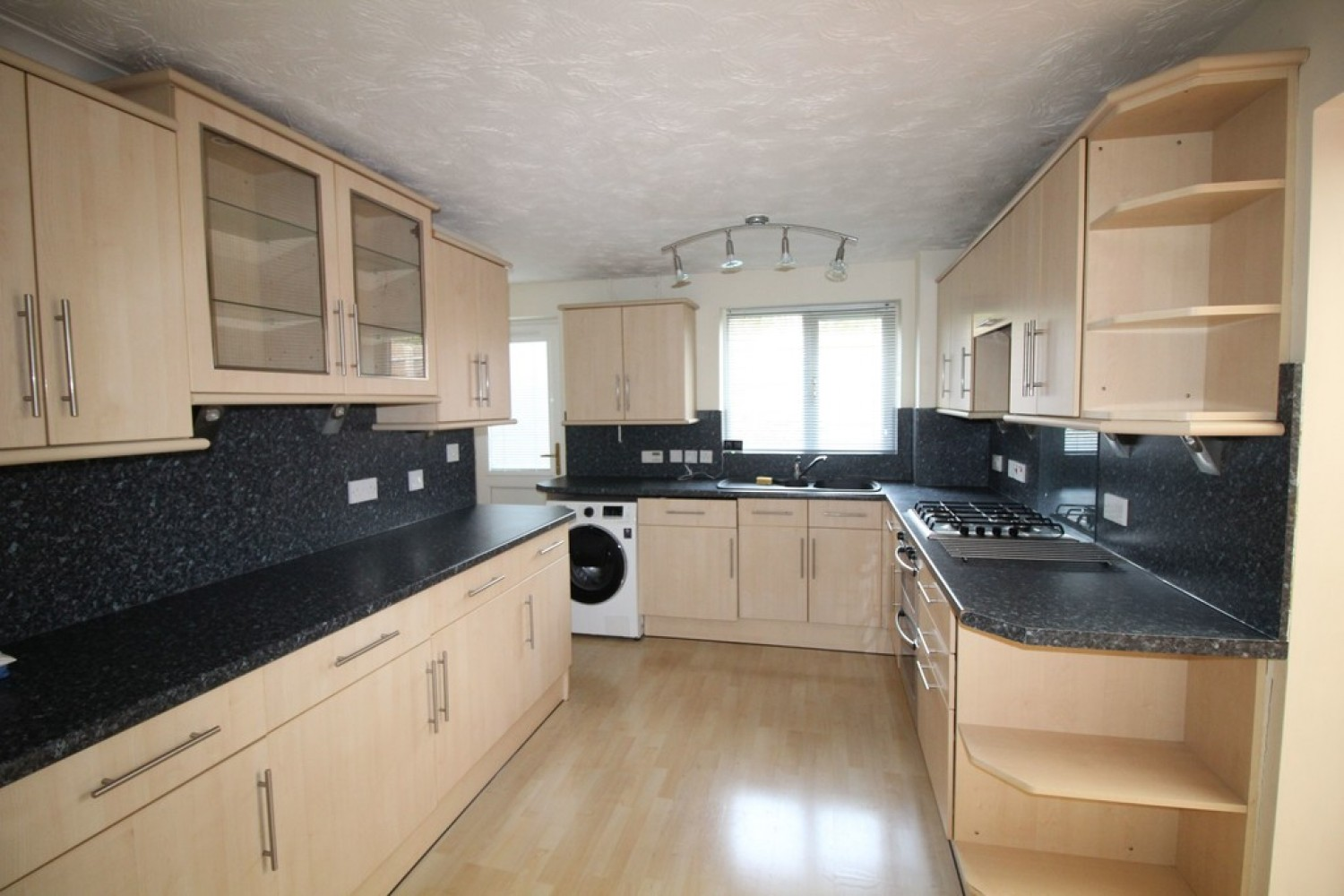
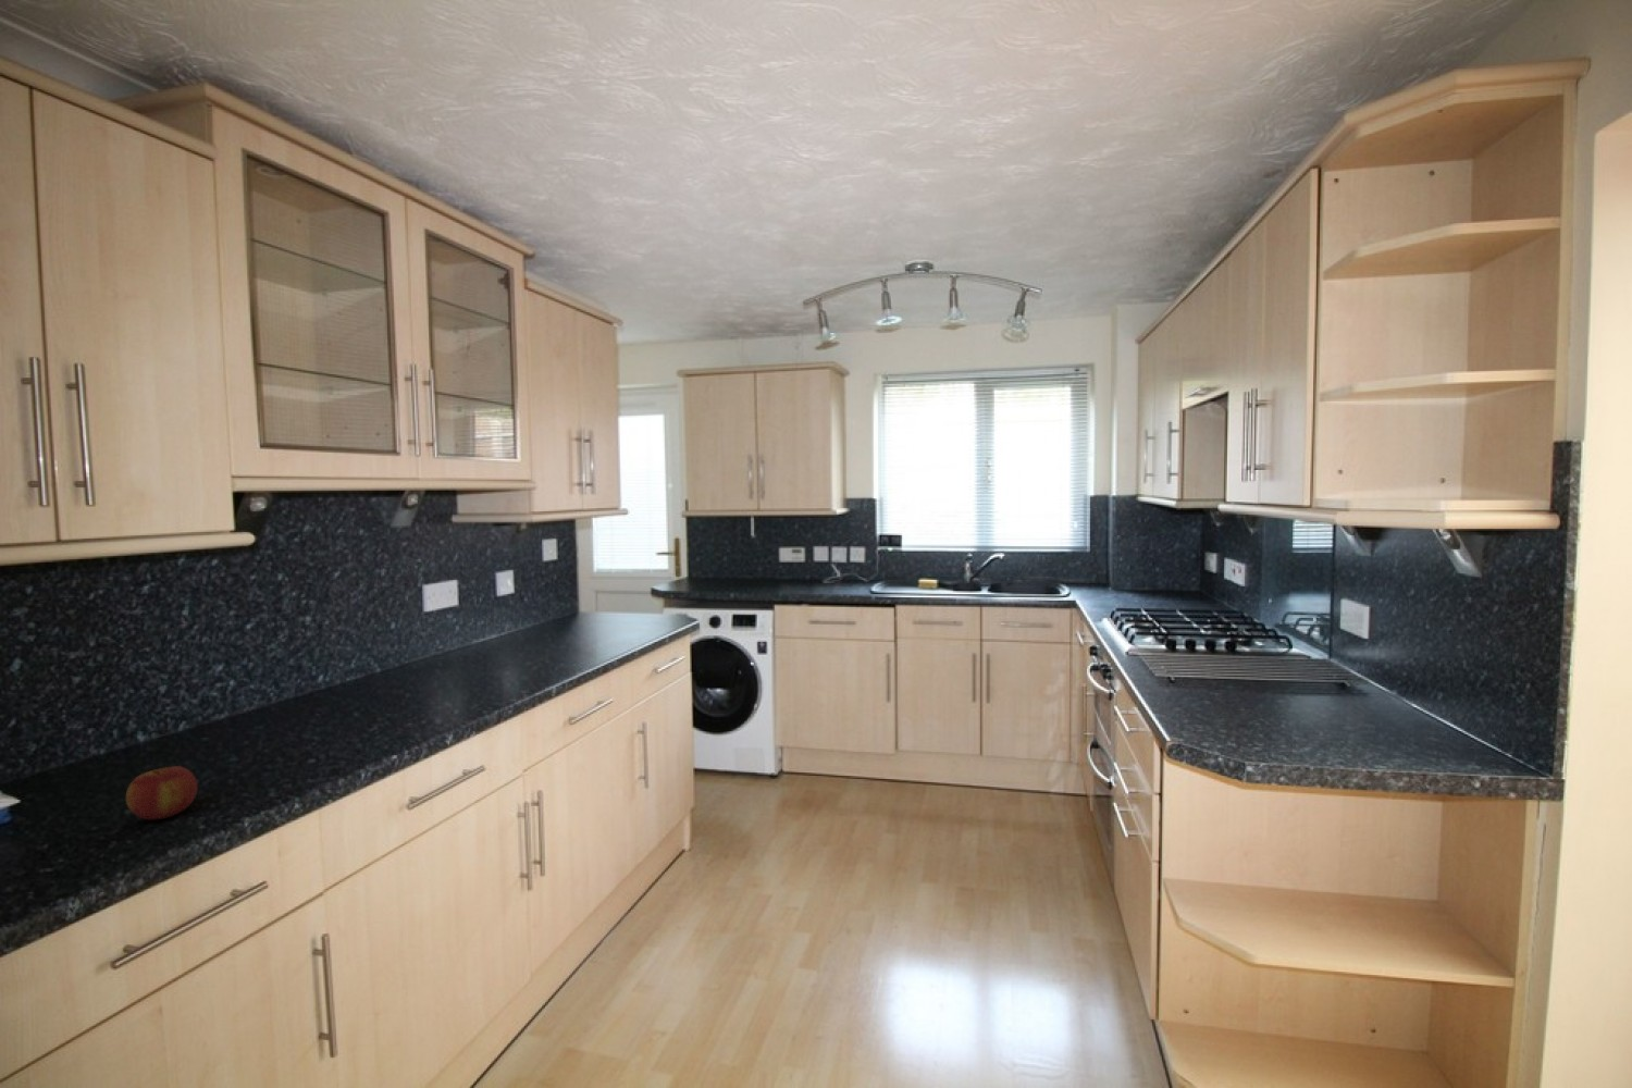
+ apple [125,765,198,821]
